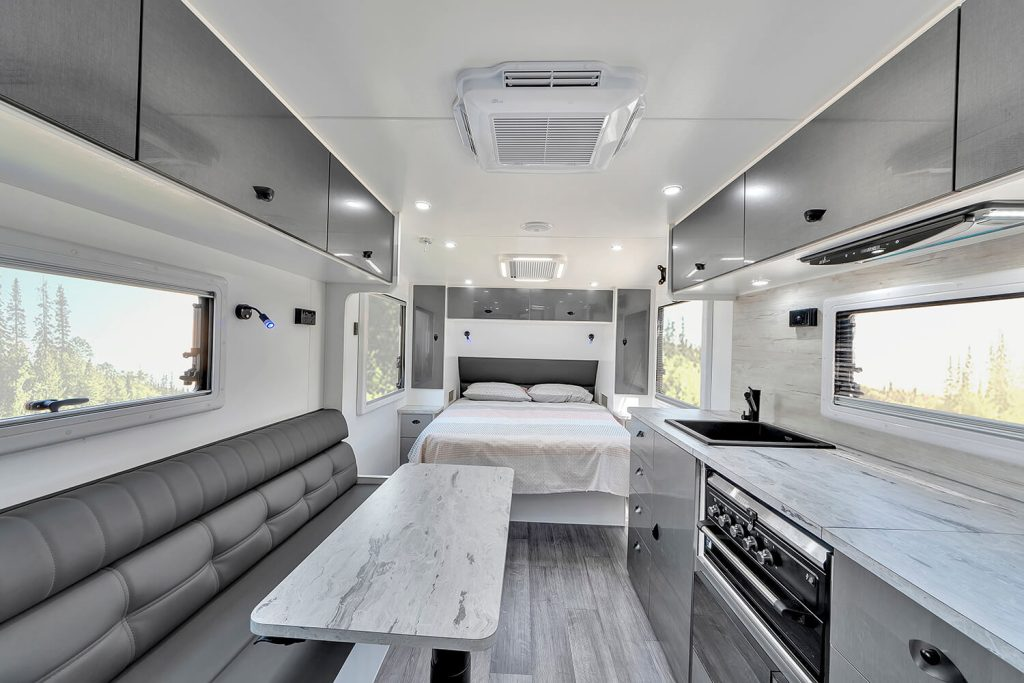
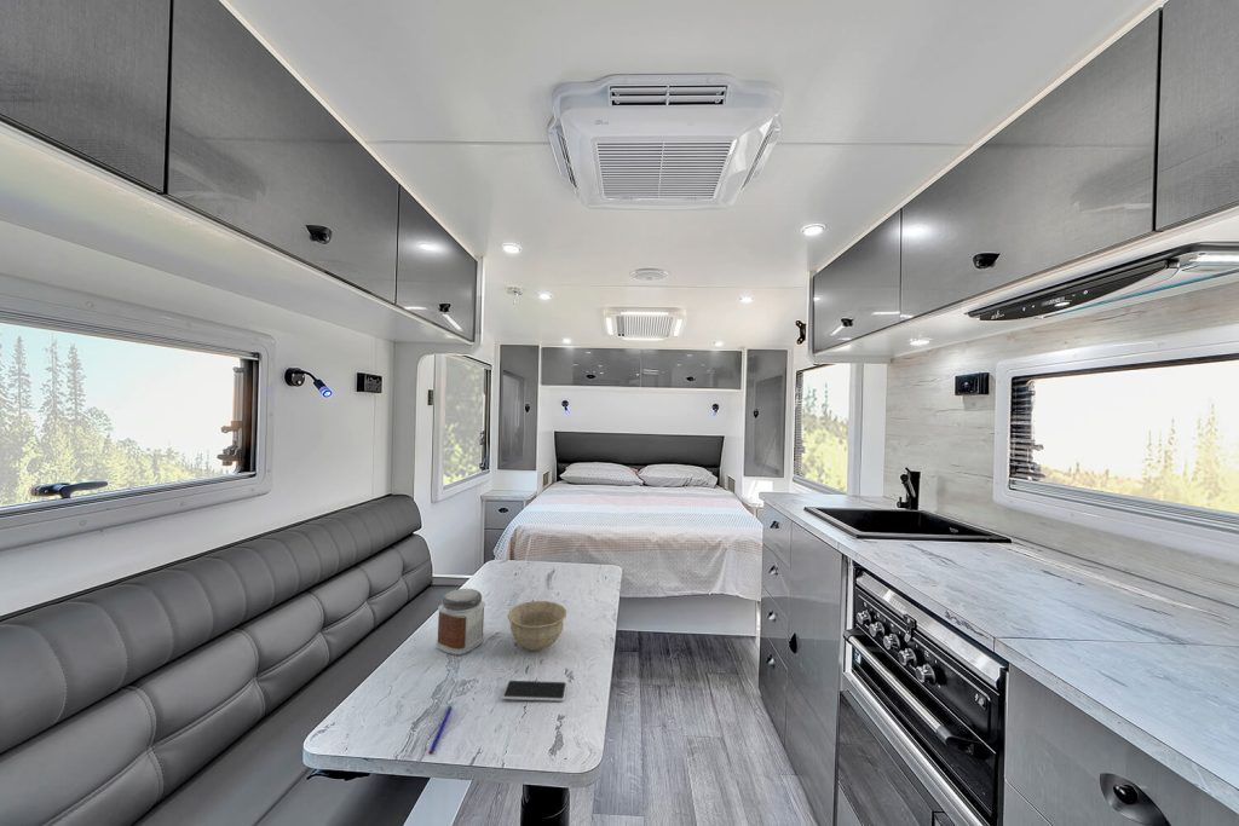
+ pen [427,701,455,756]
+ bowl [507,600,567,652]
+ jar [436,588,486,657]
+ smartphone [501,680,567,703]
